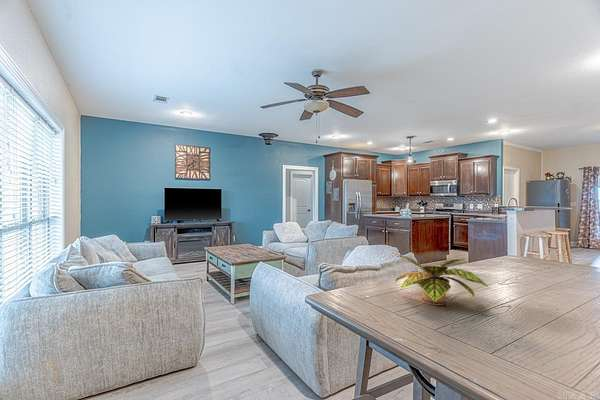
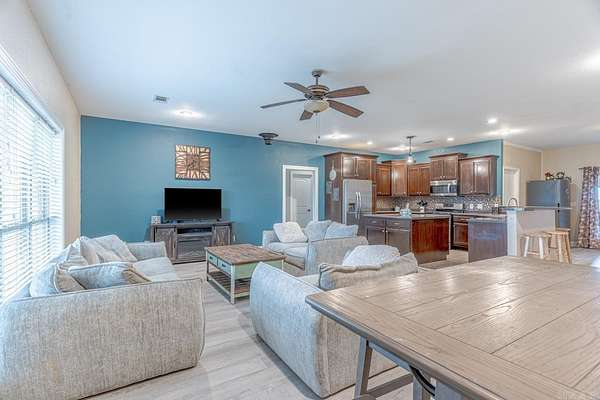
- plant [394,254,491,306]
